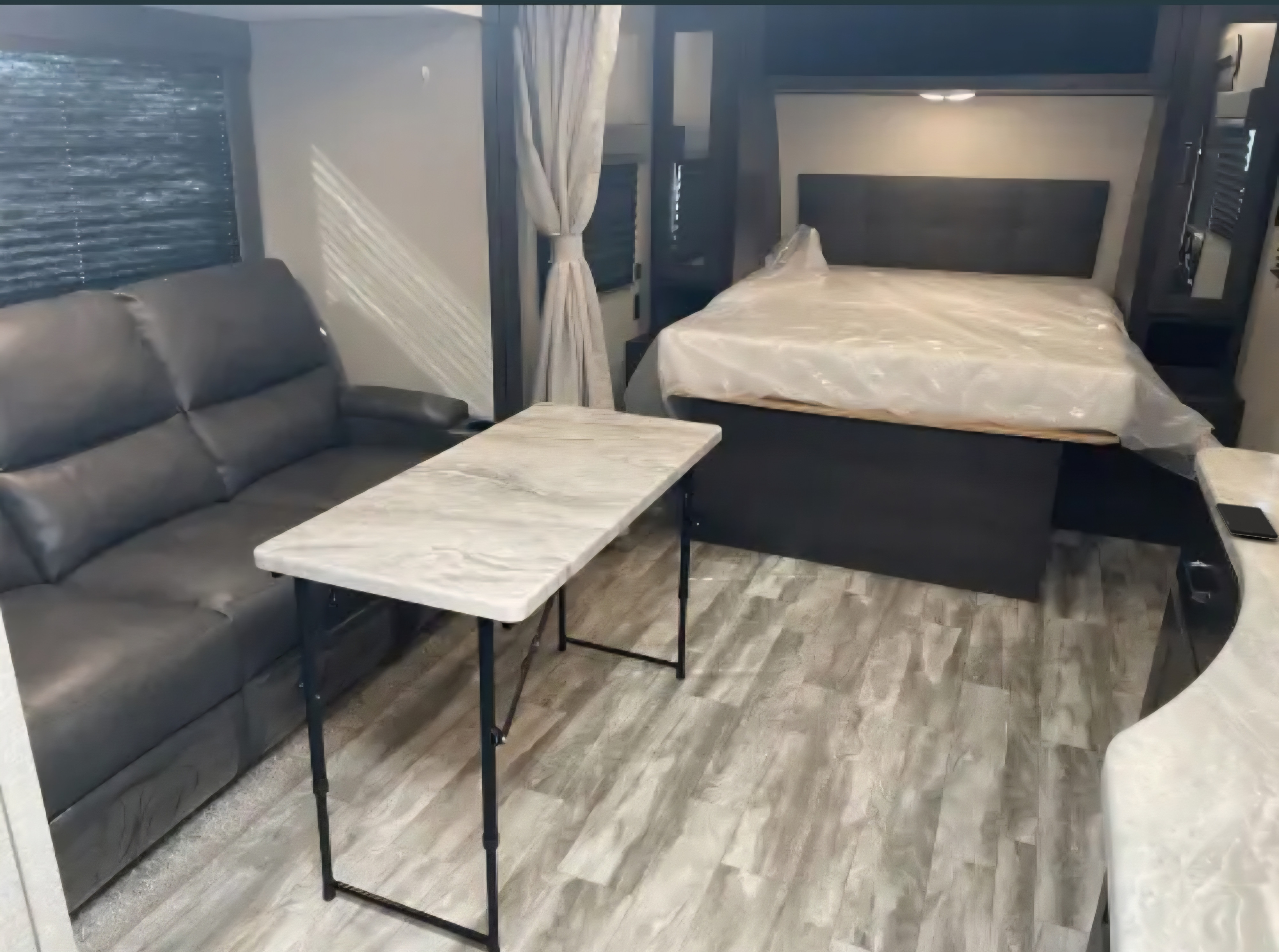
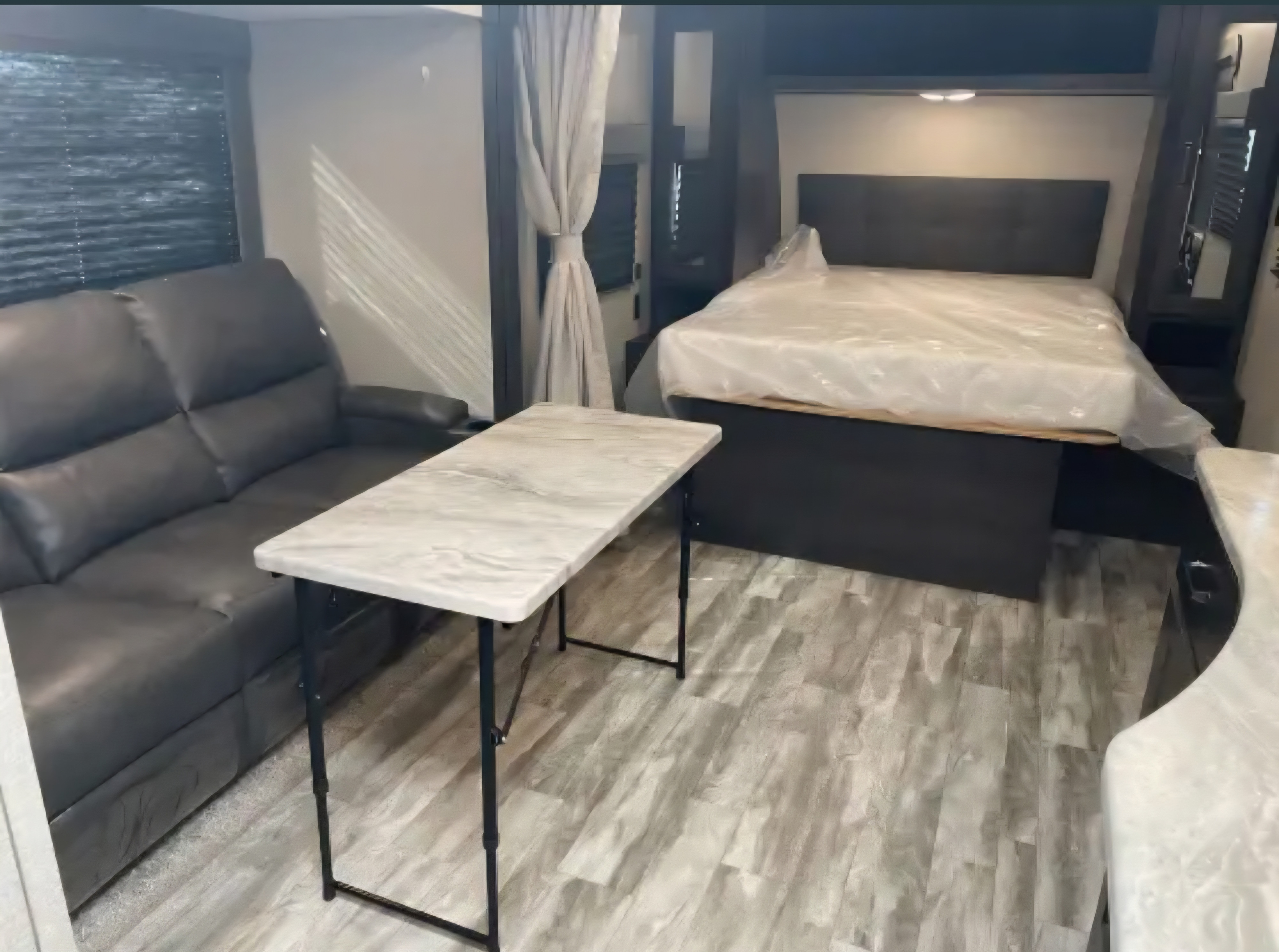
- smartphone [1216,503,1279,540]
